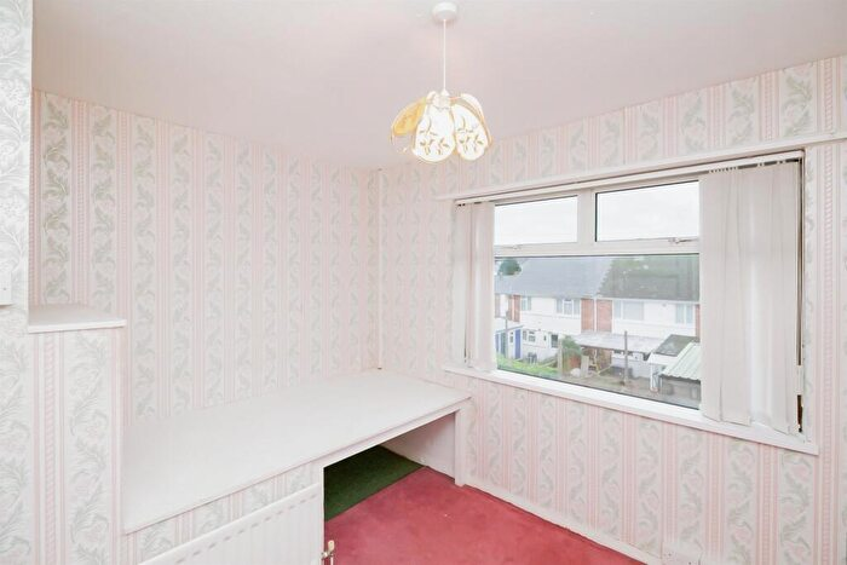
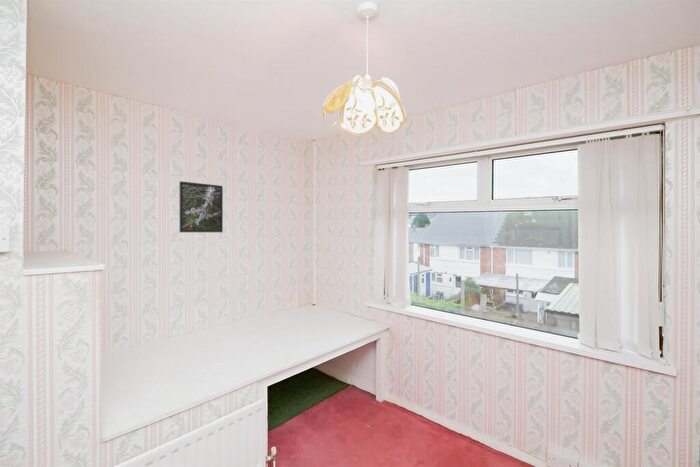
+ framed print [179,180,224,233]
